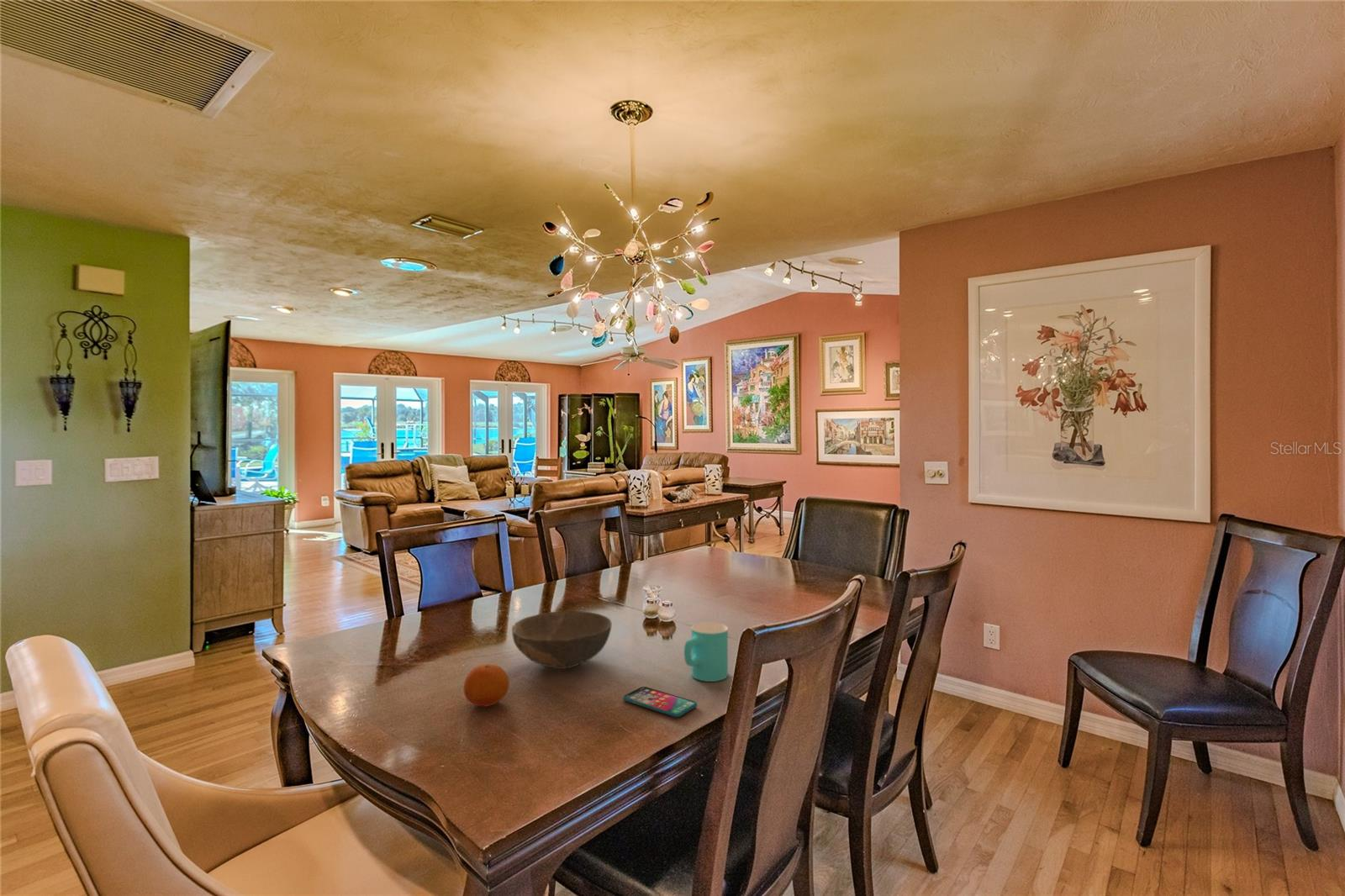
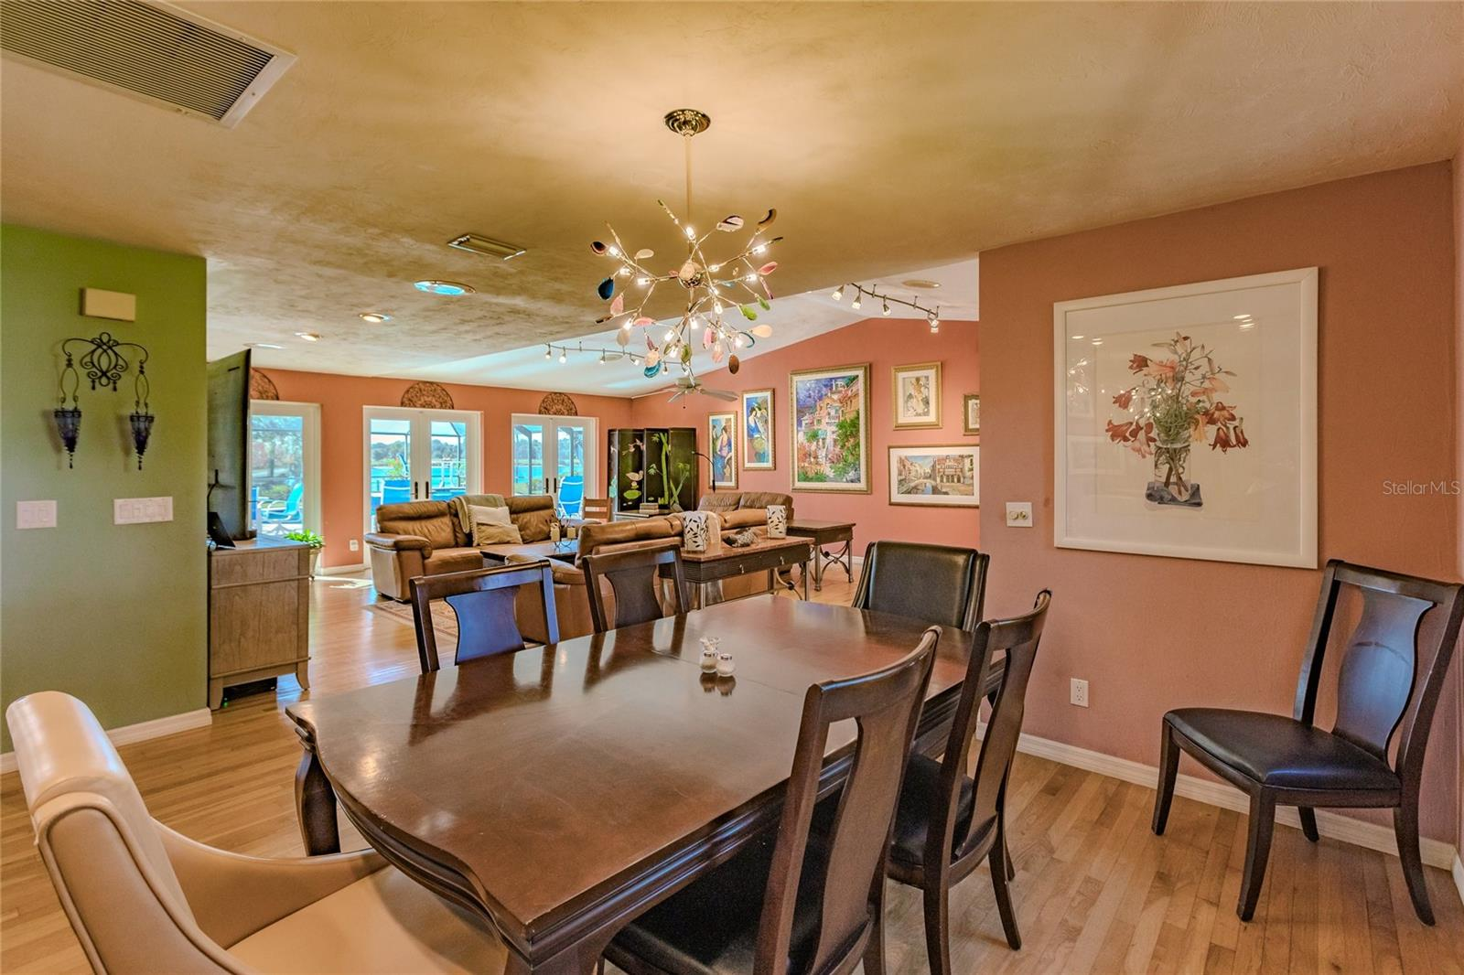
- bowl [511,610,613,670]
- fruit [462,663,510,708]
- smartphone [622,686,698,718]
- cup [683,622,729,683]
